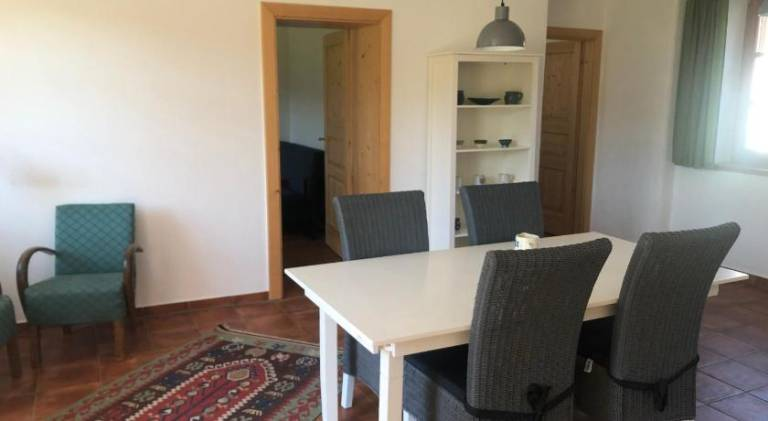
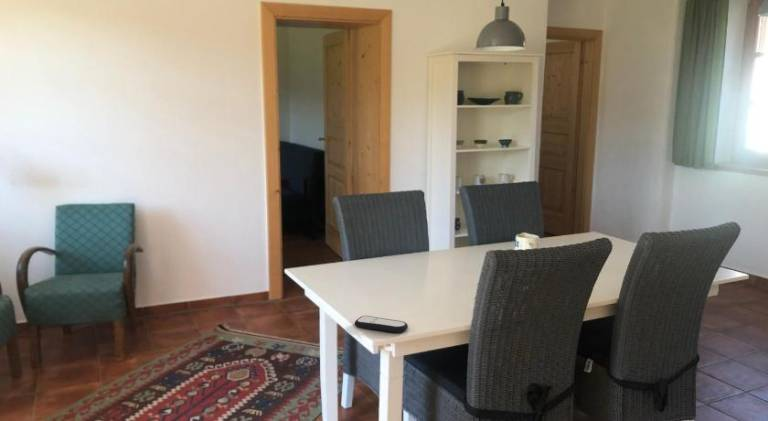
+ remote control [353,315,409,334]
